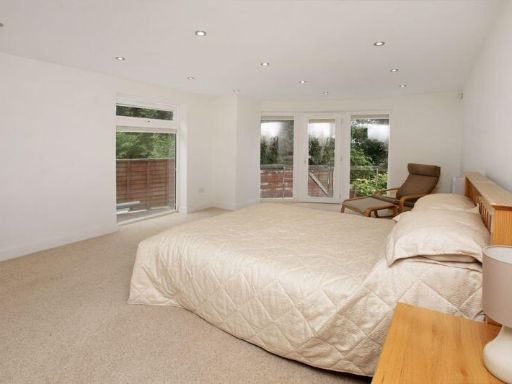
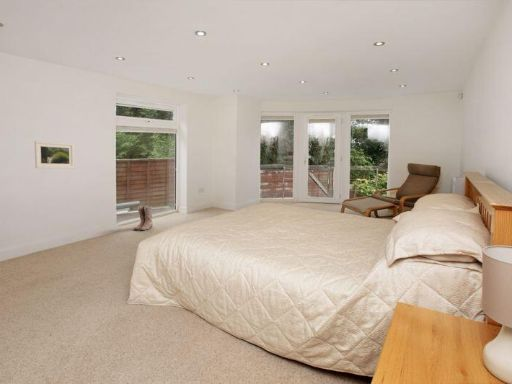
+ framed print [34,140,75,169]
+ boots [133,204,154,231]
